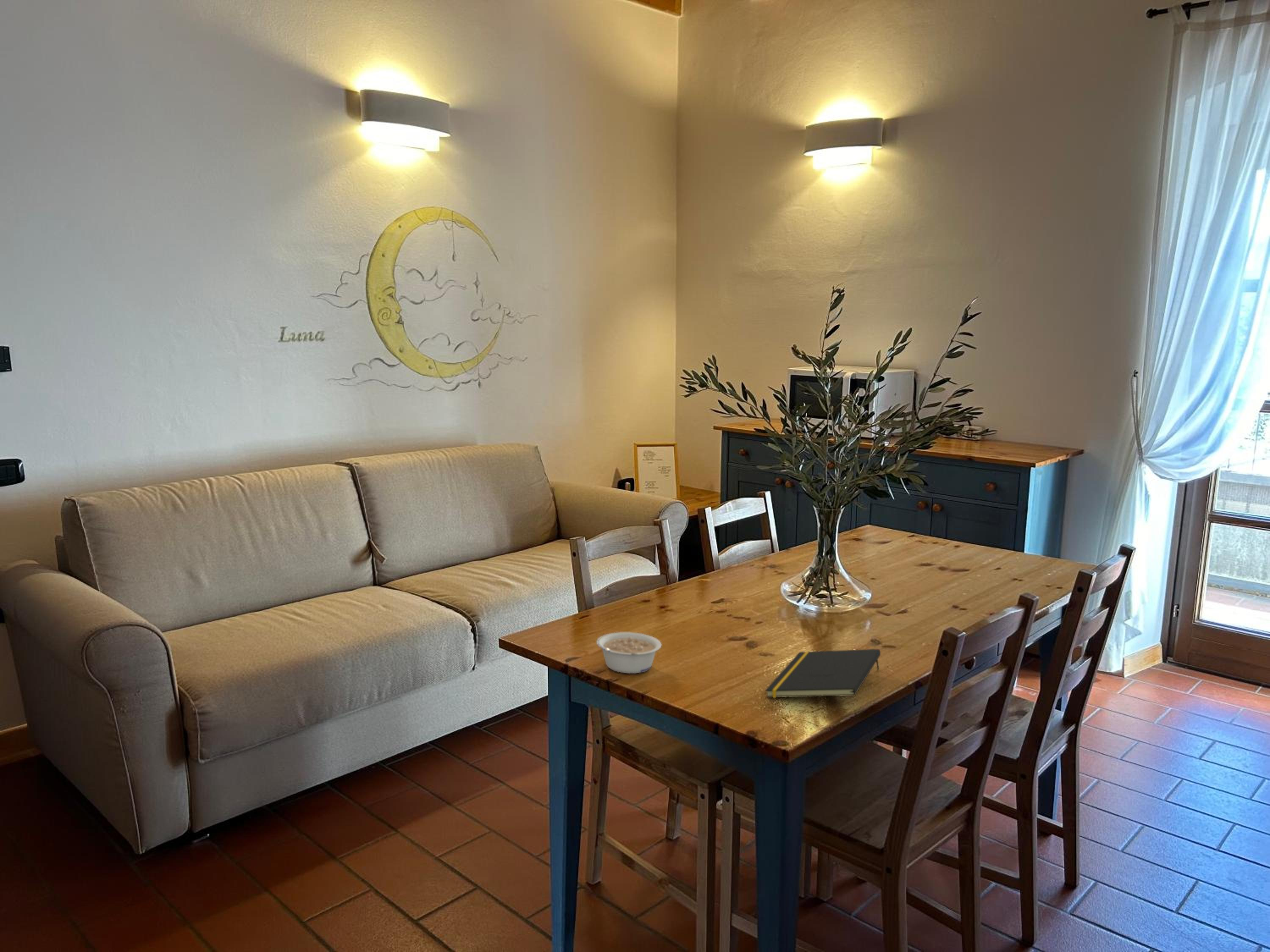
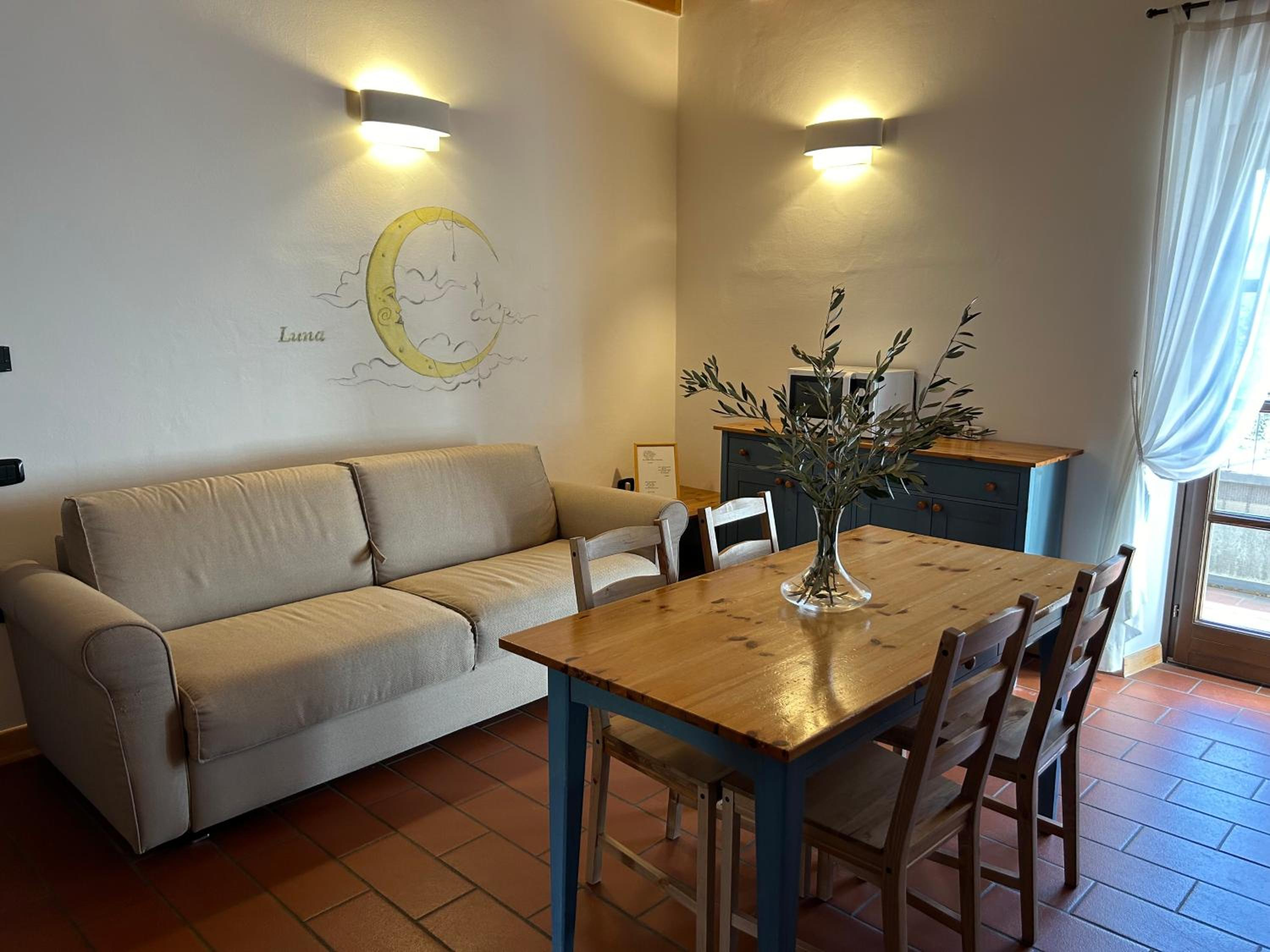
- legume [596,632,662,674]
- notepad [765,649,881,698]
